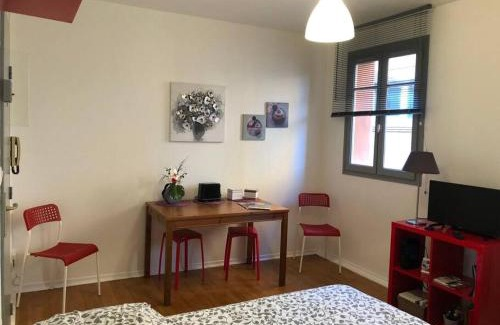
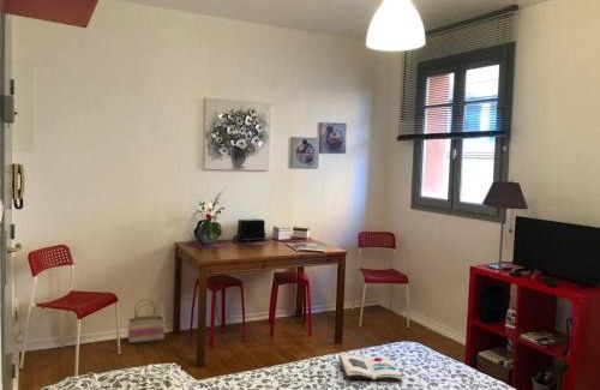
+ book [337,353,403,383]
+ basket [126,298,166,344]
